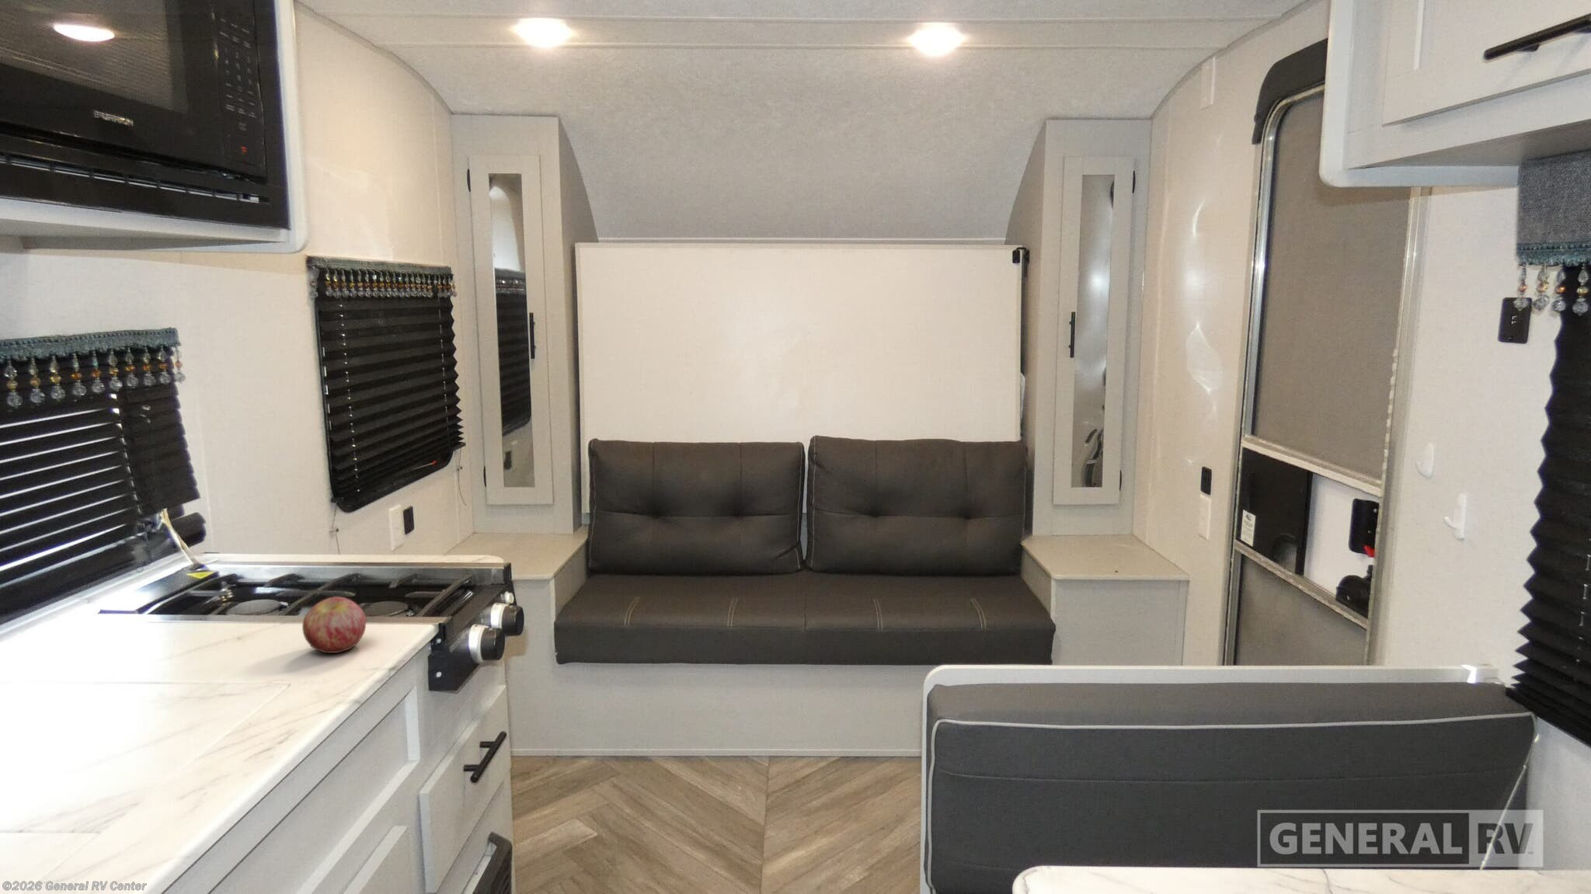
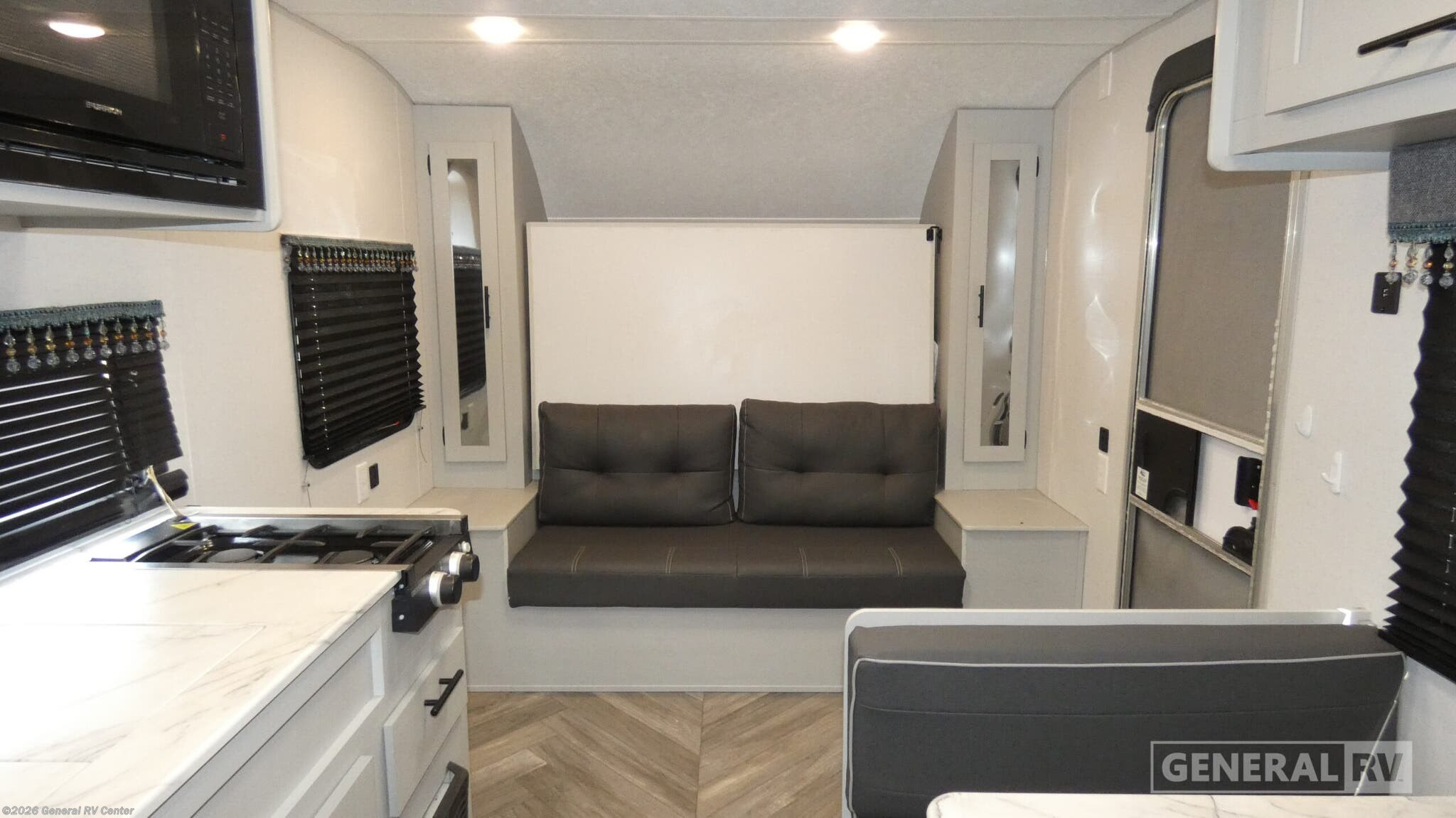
- apple [302,596,367,654]
